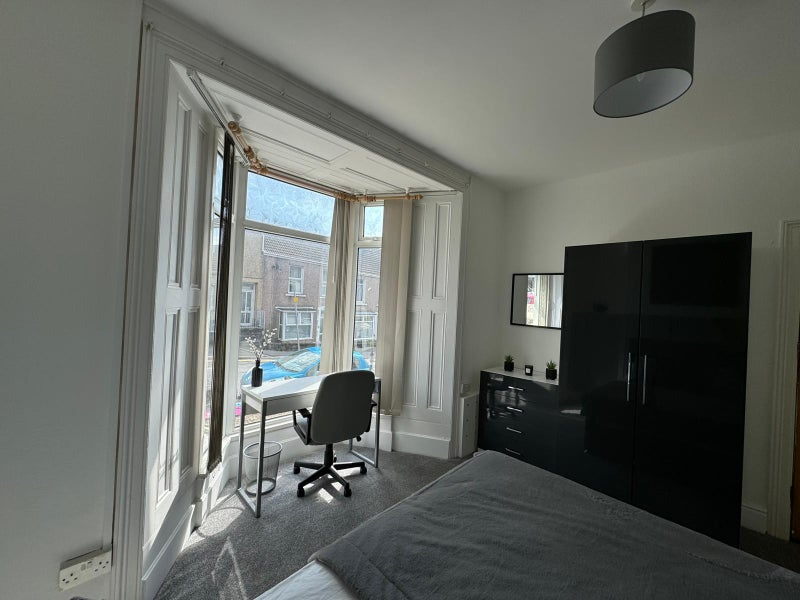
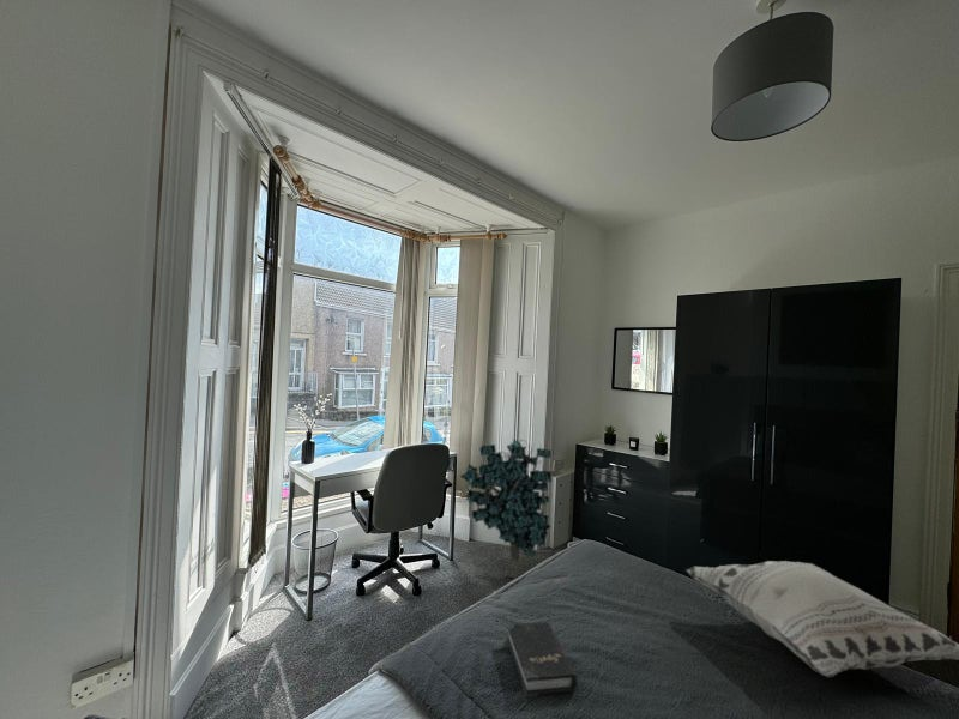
+ hardback book [506,621,578,699]
+ decorative pillow [684,560,959,678]
+ decorative plant [459,439,553,580]
